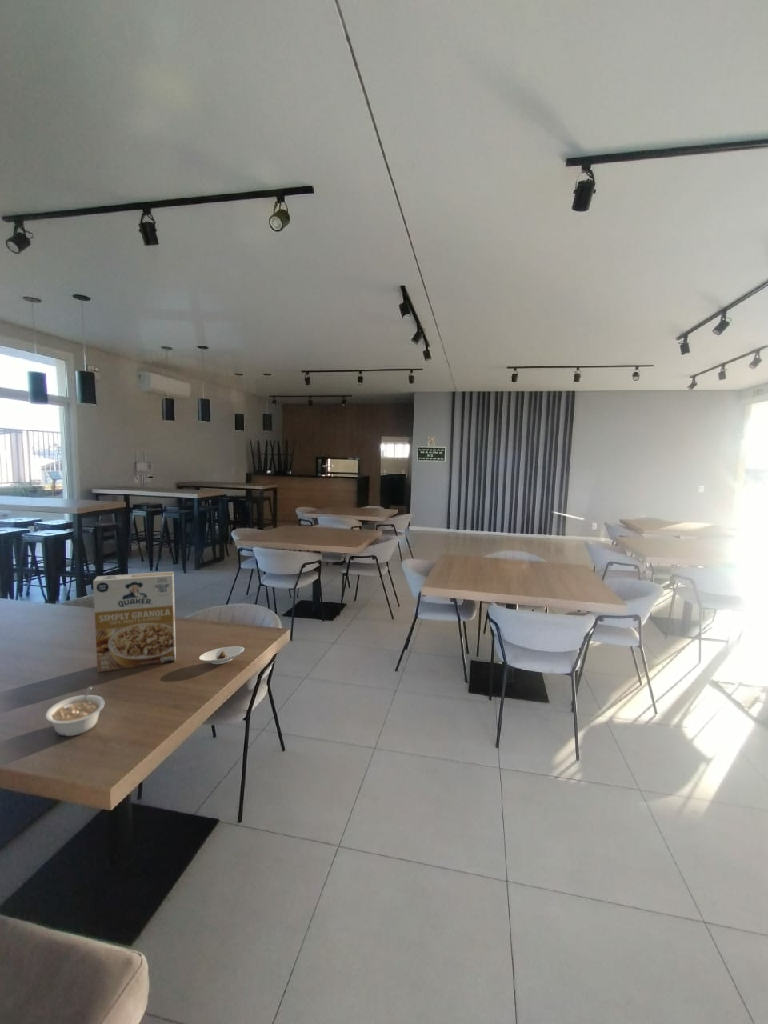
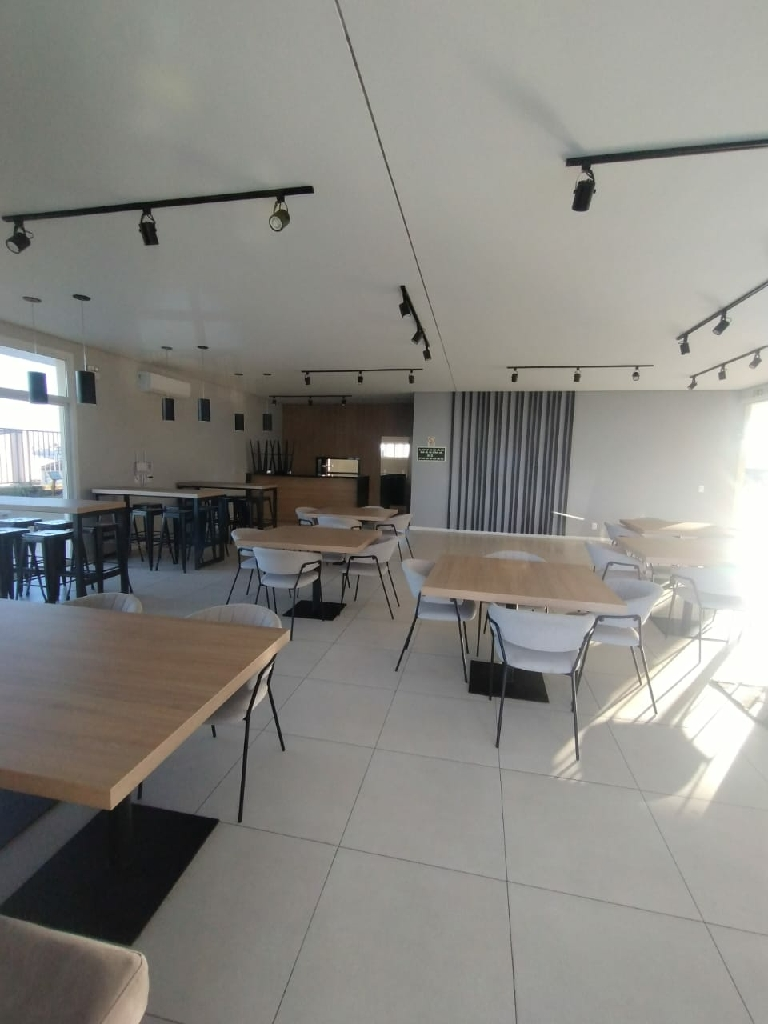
- legume [45,685,106,737]
- saucer [198,645,245,665]
- cereal box [92,570,177,673]
